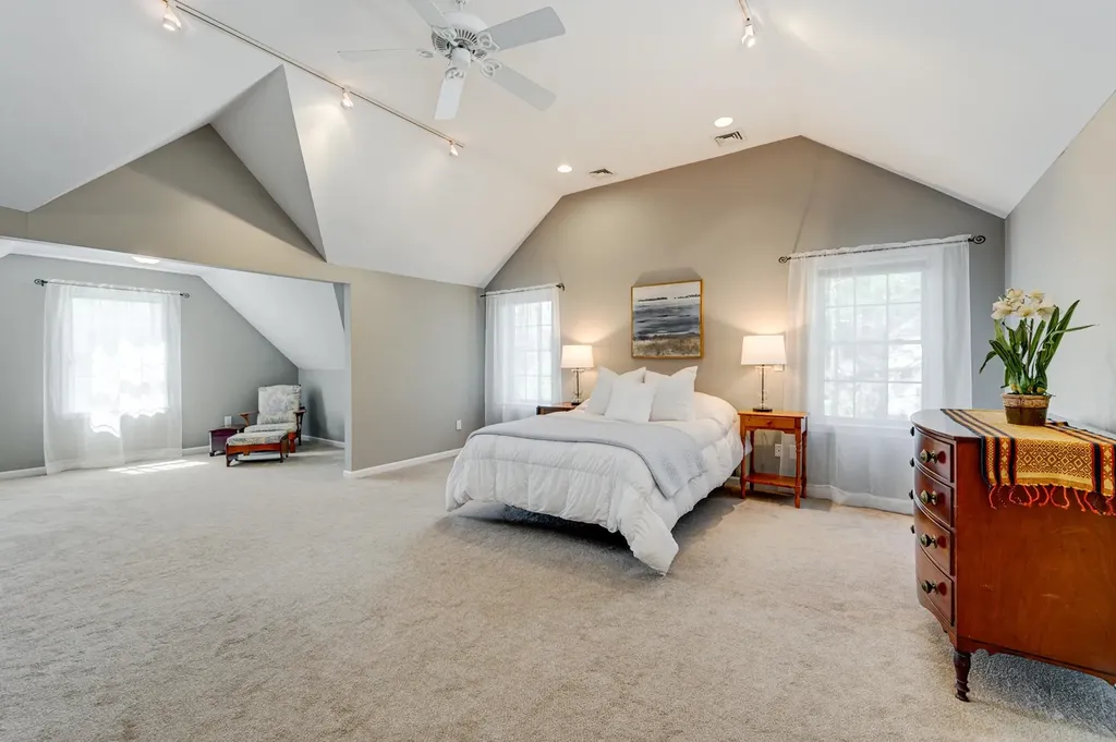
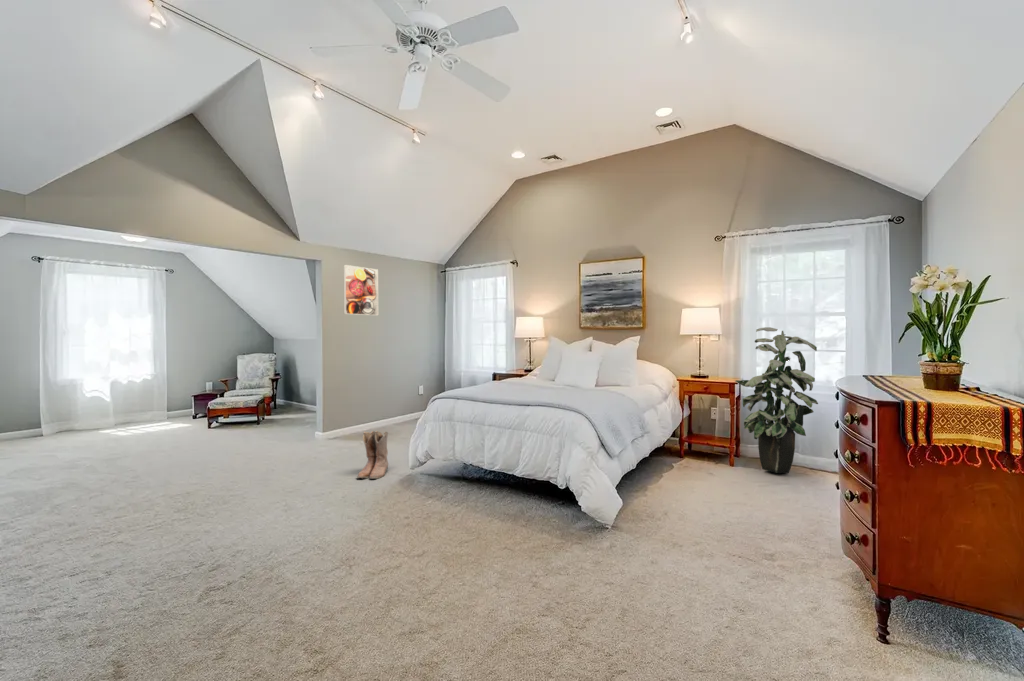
+ indoor plant [734,326,819,474]
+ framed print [343,264,379,316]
+ boots [356,430,389,480]
